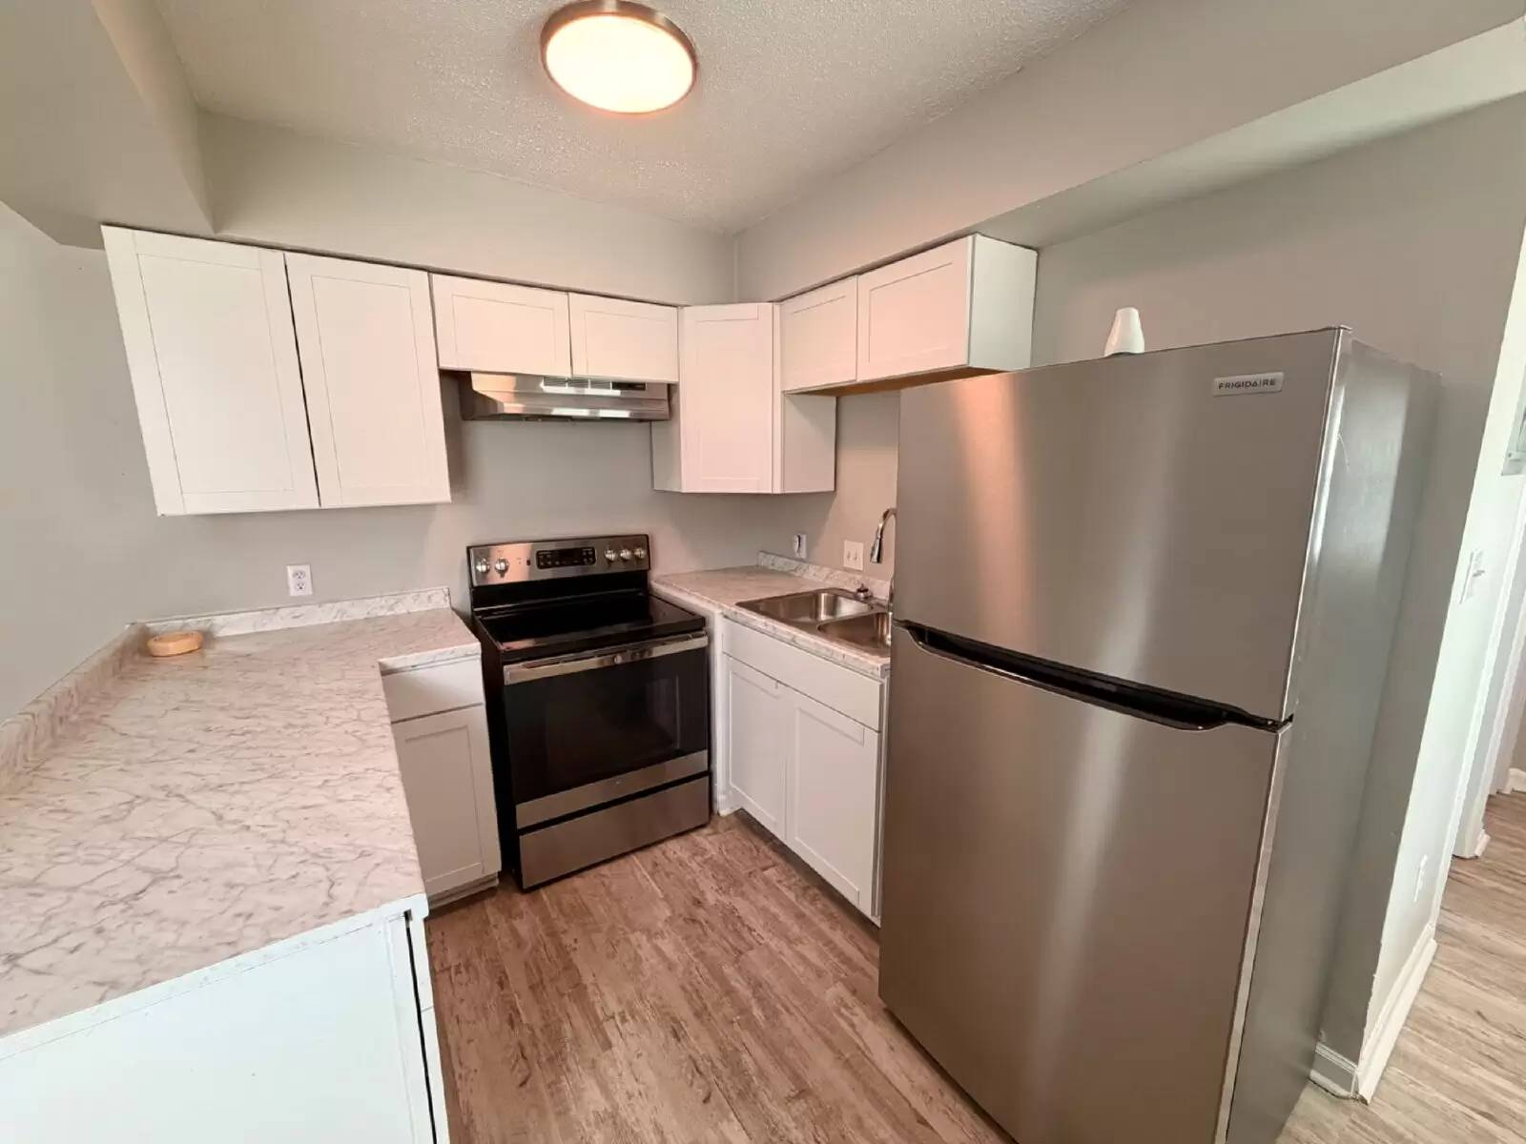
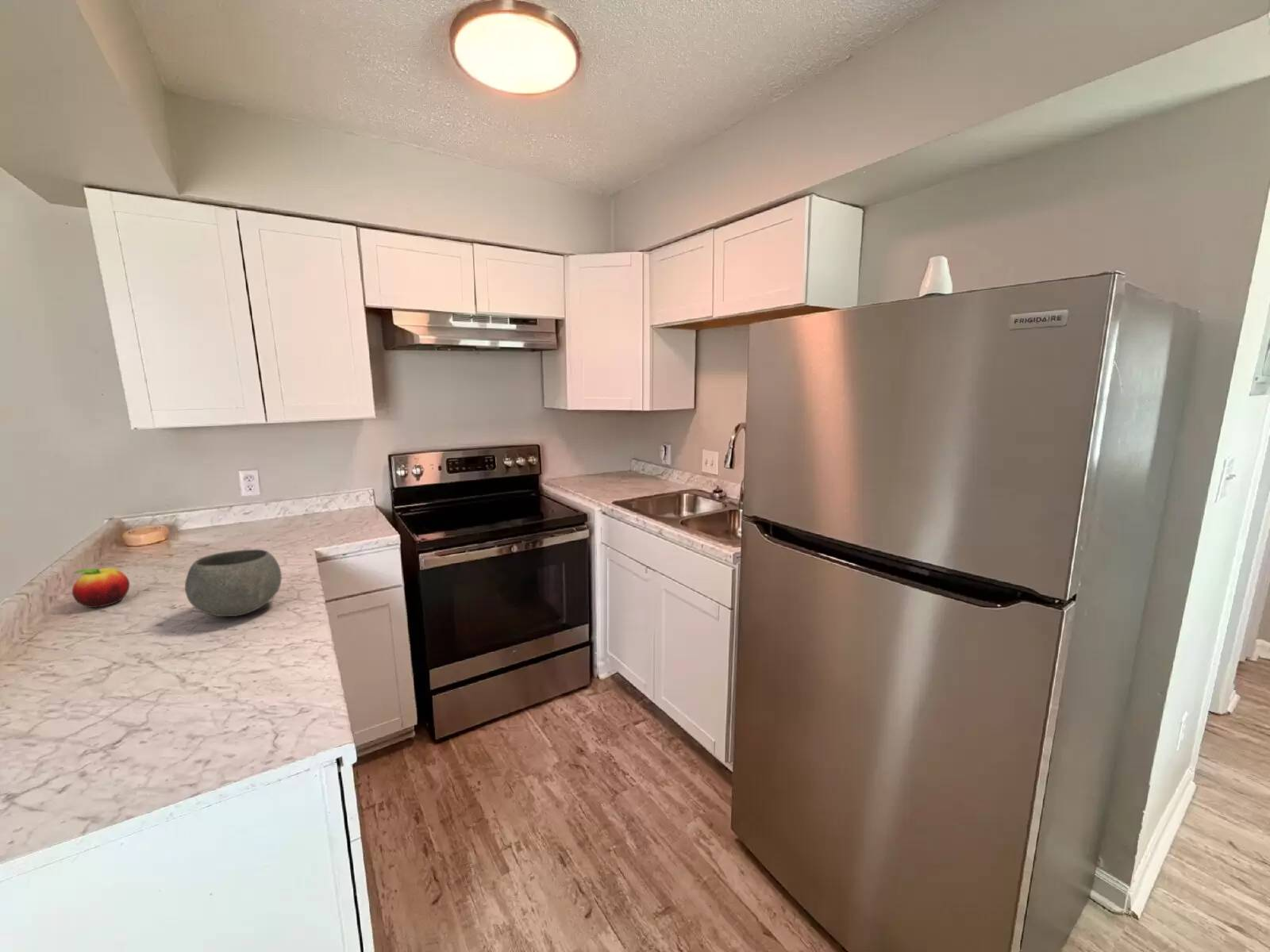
+ bowl [184,548,283,617]
+ fruit [71,567,130,608]
